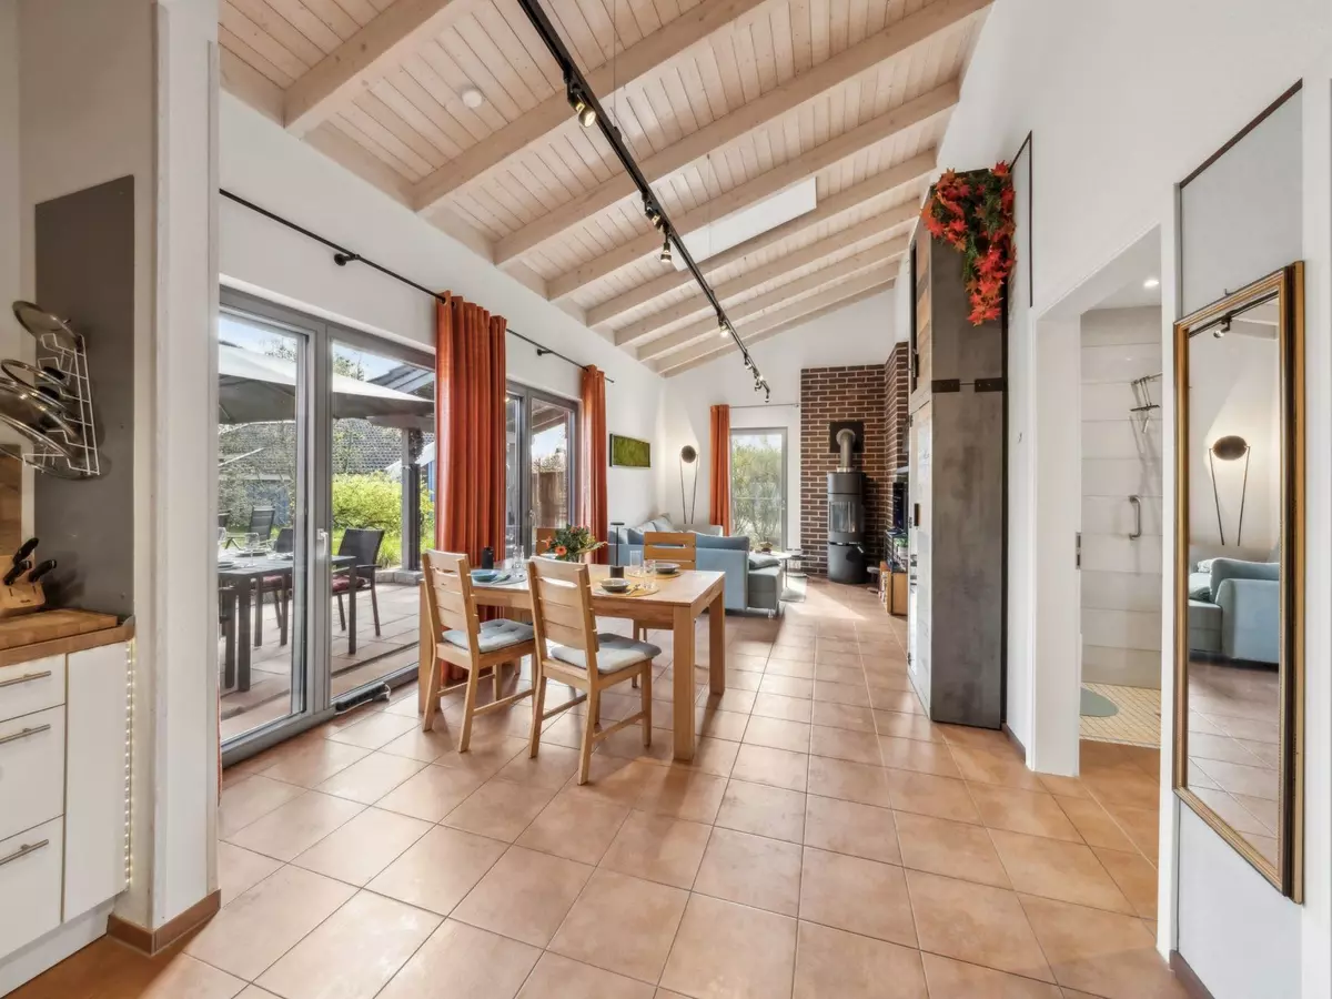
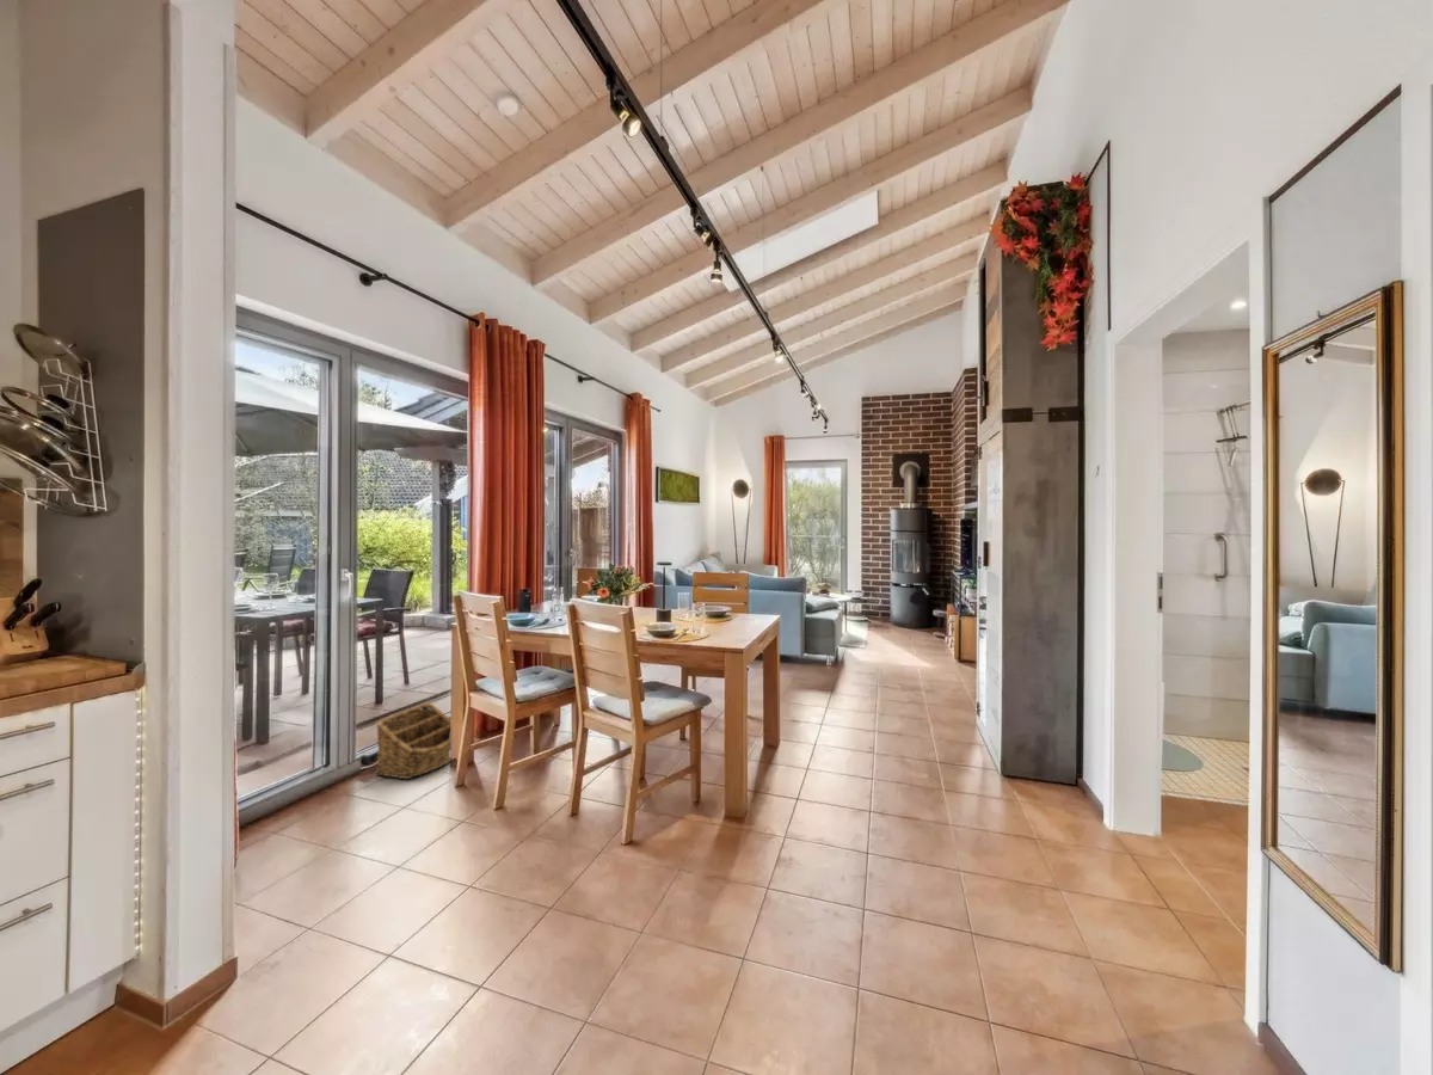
+ basket [375,701,454,780]
